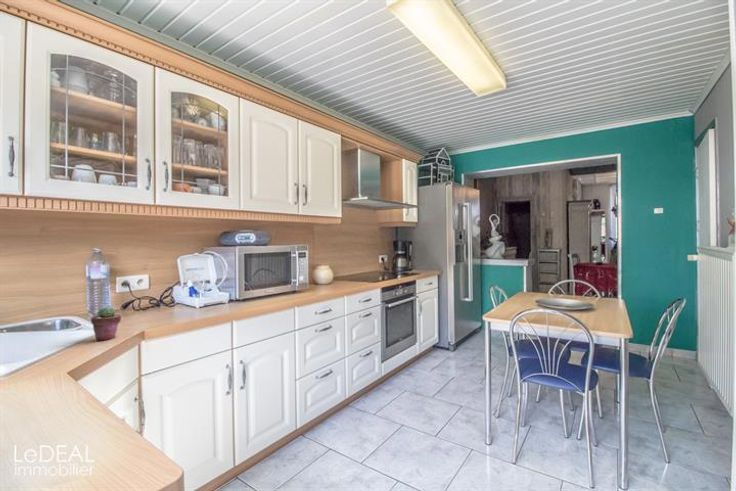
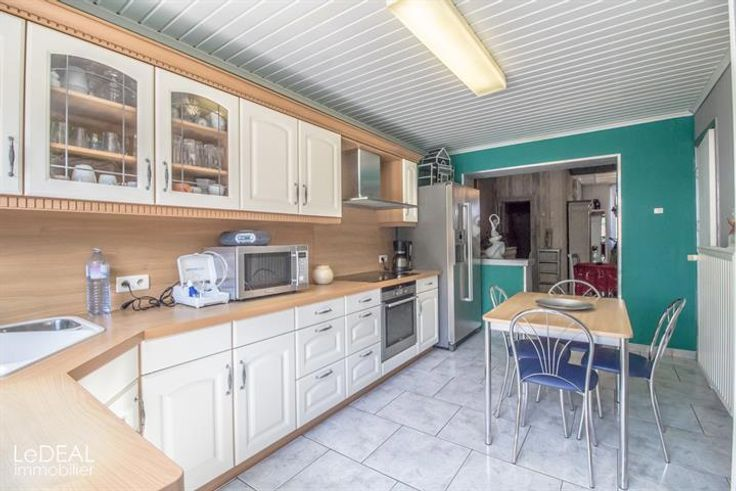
- potted succulent [90,306,122,341]
